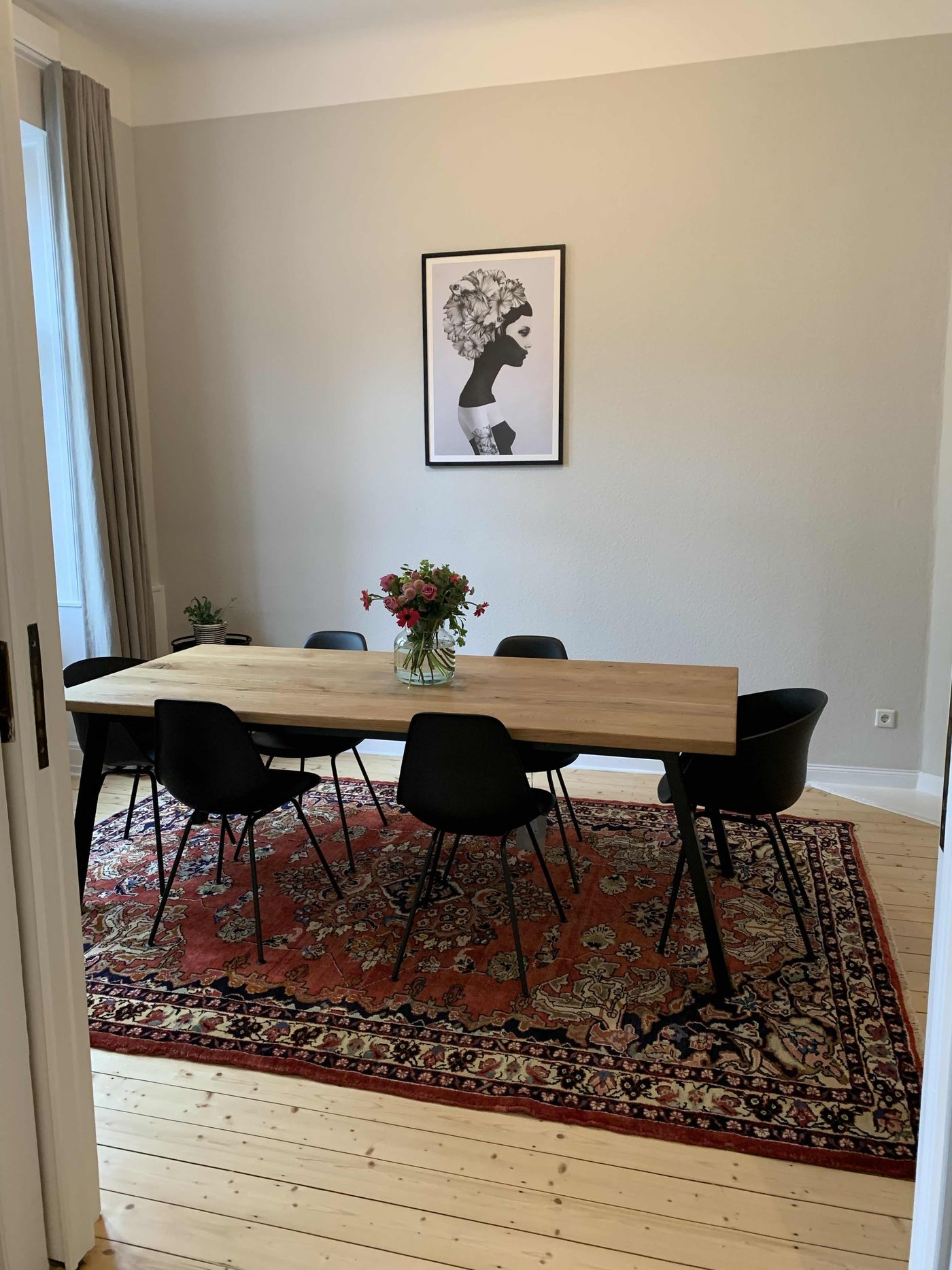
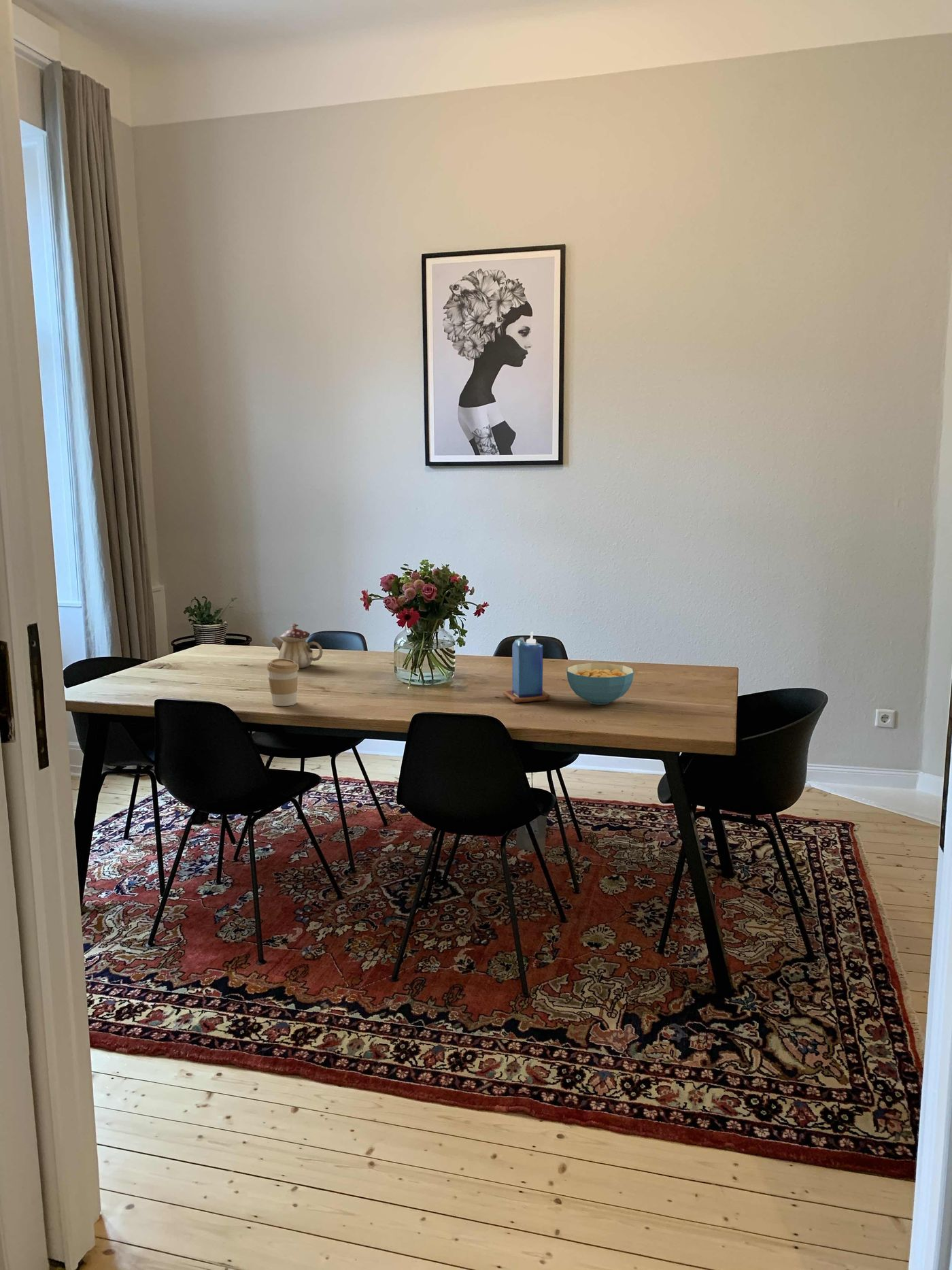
+ candle [503,631,550,703]
+ teapot [271,623,323,669]
+ cereal bowl [566,663,634,705]
+ coffee cup [266,658,300,707]
